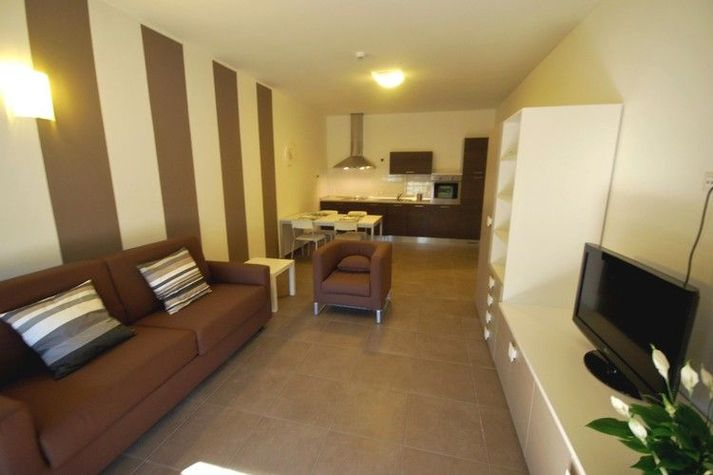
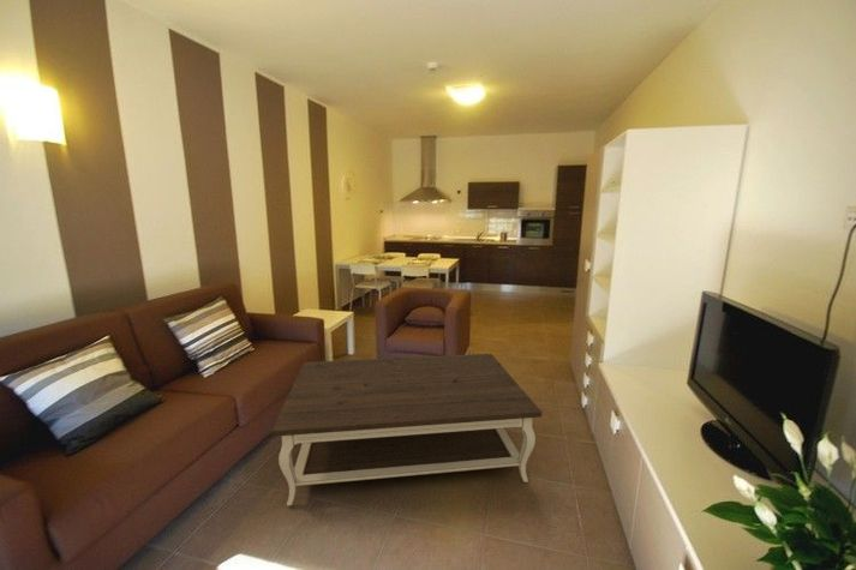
+ coffee table [270,353,543,506]
